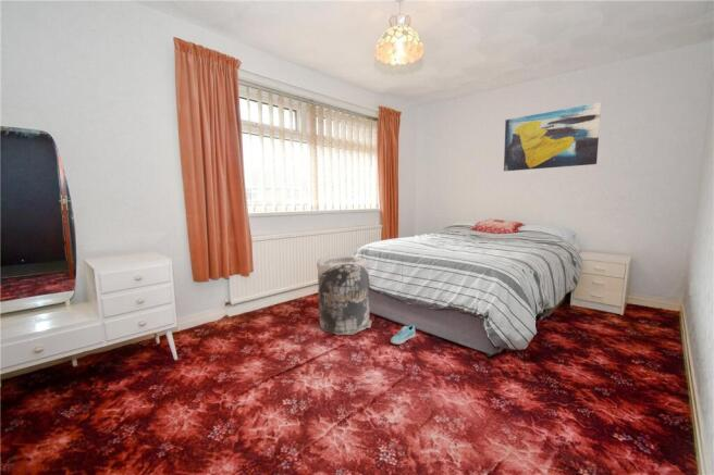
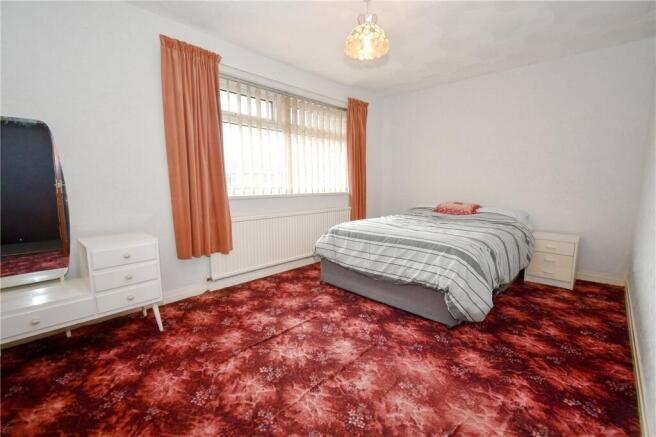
- wall art [503,101,602,172]
- sneaker [390,324,417,346]
- bag [316,254,373,336]
